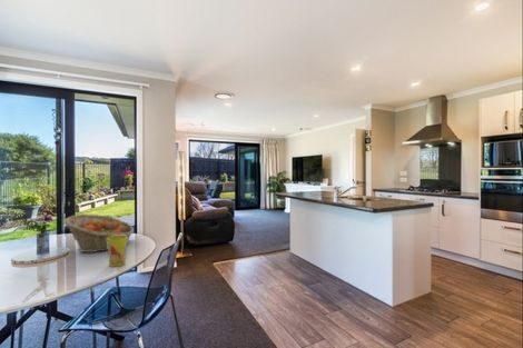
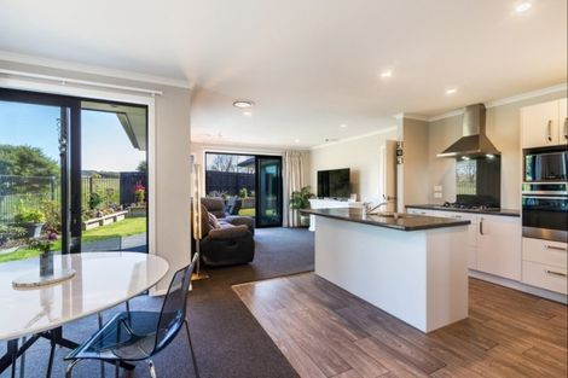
- fruit basket [63,213,135,253]
- cup [107,236,128,268]
